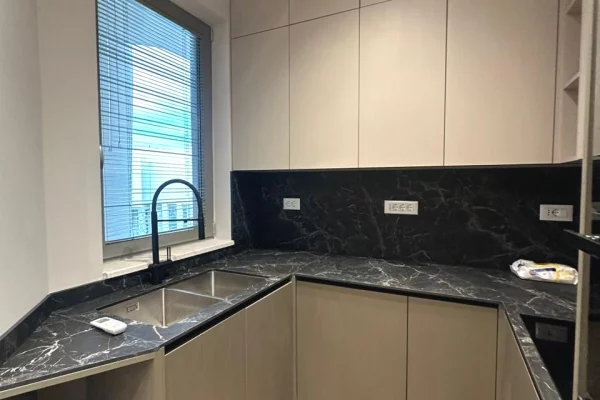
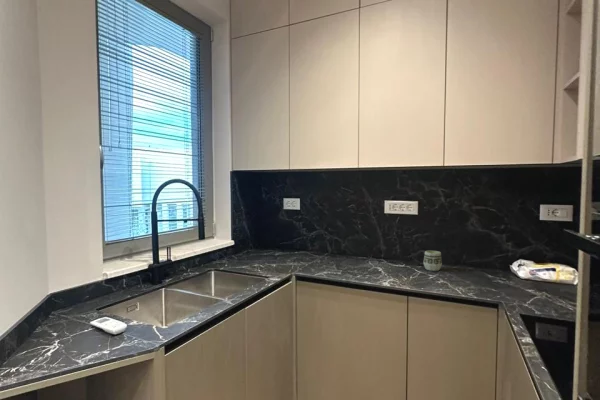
+ cup [423,250,443,272]
